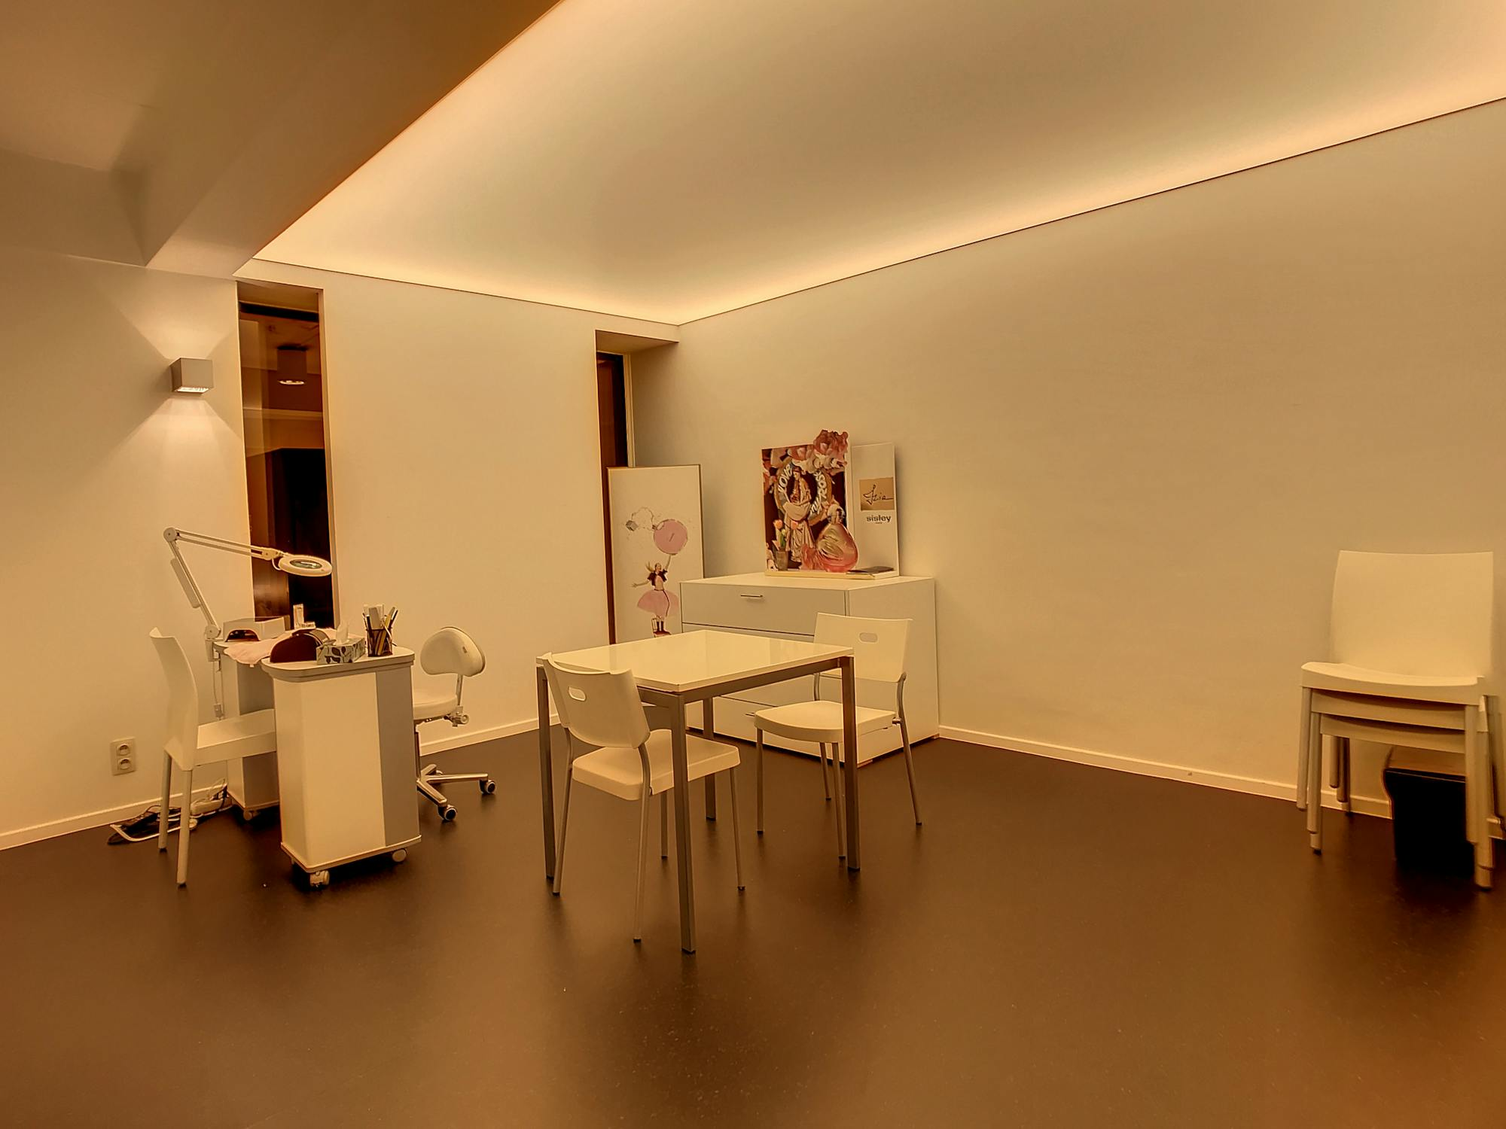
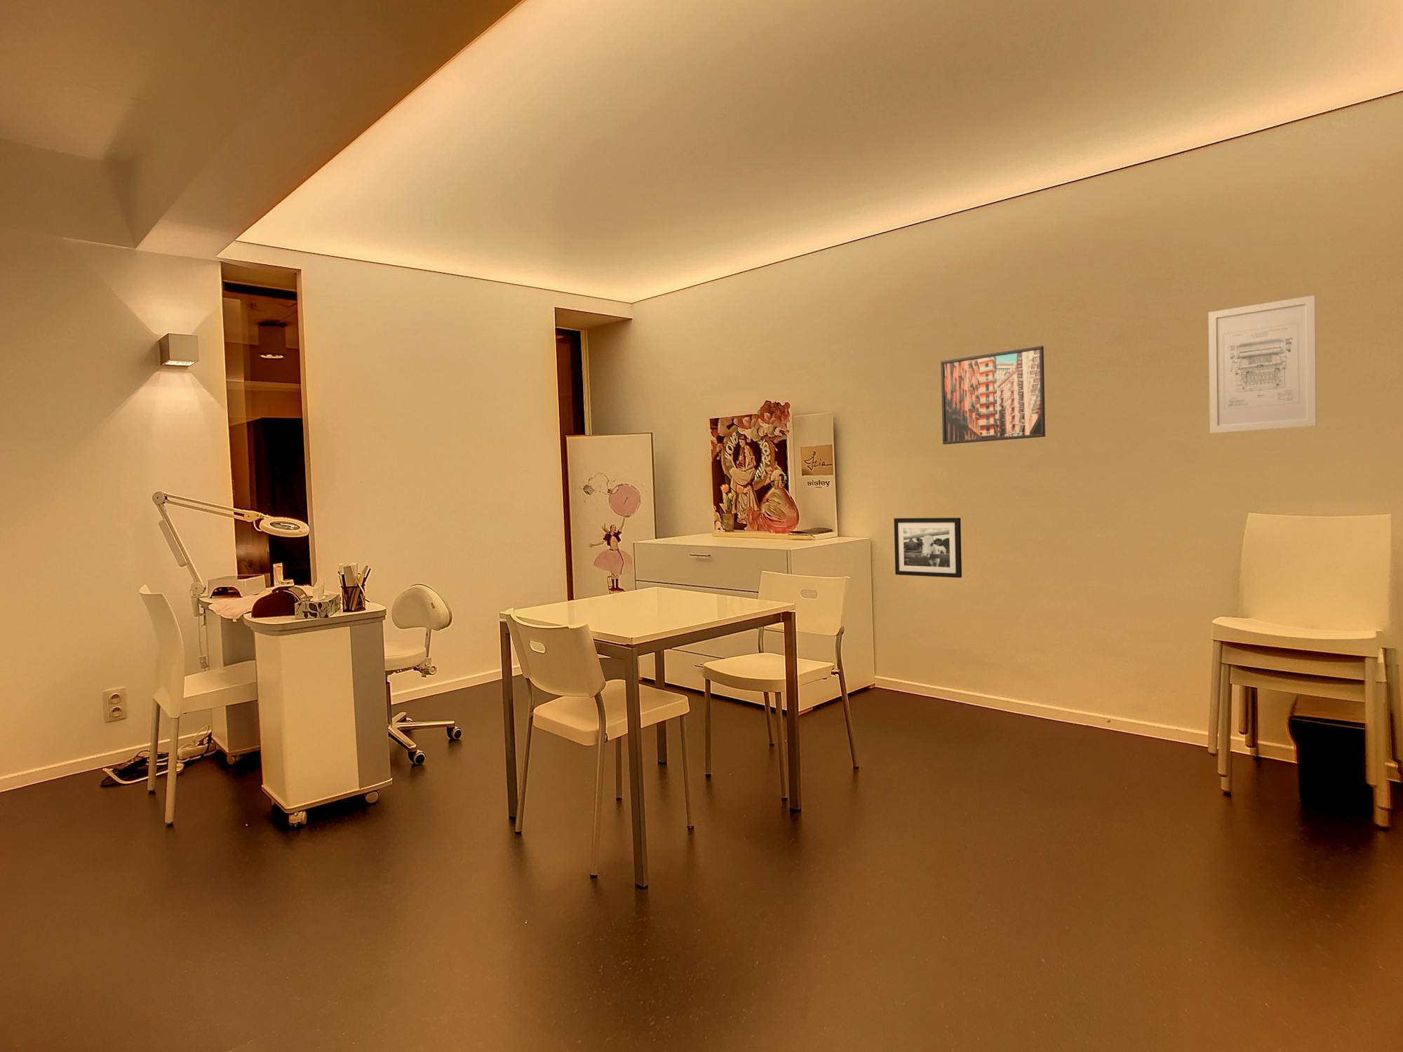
+ picture frame [893,517,962,579]
+ wall art [1207,295,1318,434]
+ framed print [940,345,1046,445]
